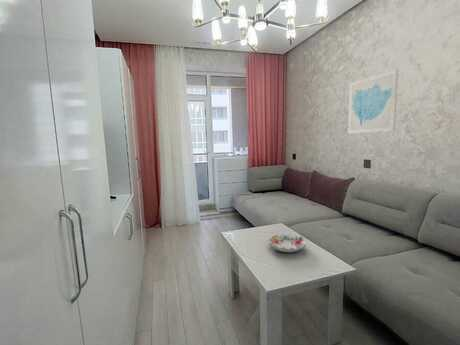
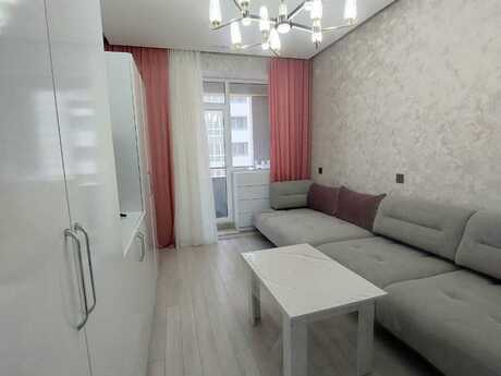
- decorative bowl [266,232,308,253]
- wall art [347,68,399,135]
